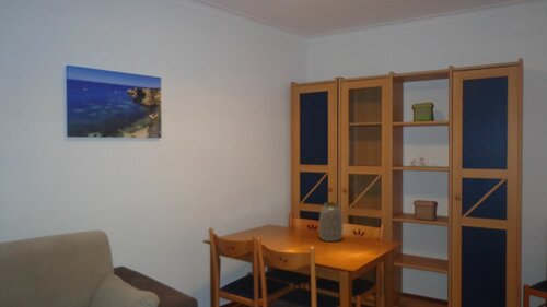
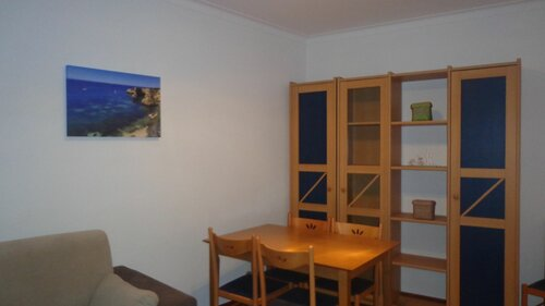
- vase [318,201,344,243]
